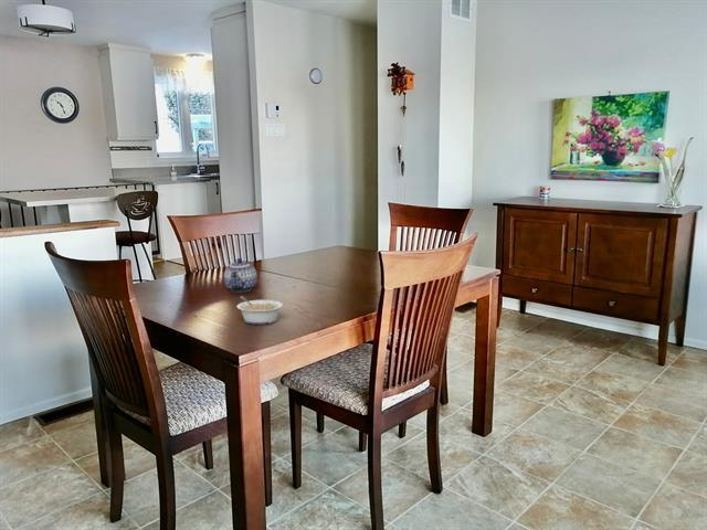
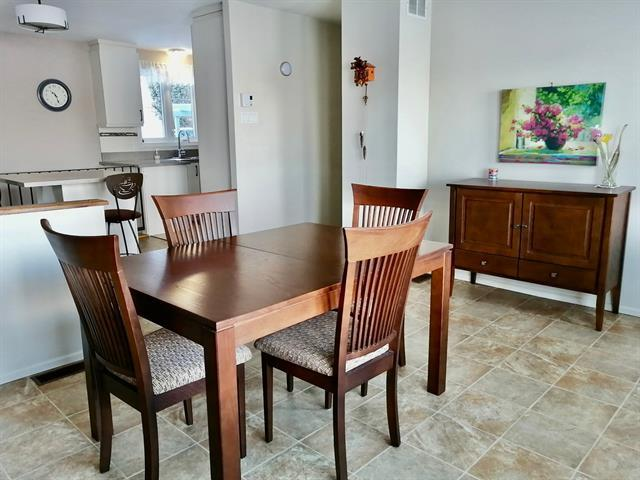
- legume [235,295,284,326]
- teapot [223,257,258,294]
